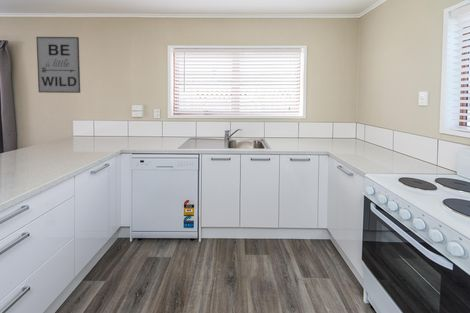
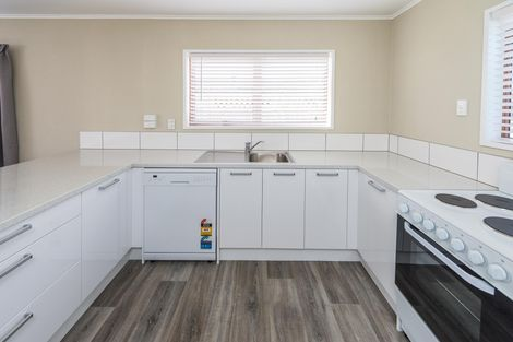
- wall art [35,36,81,94]
